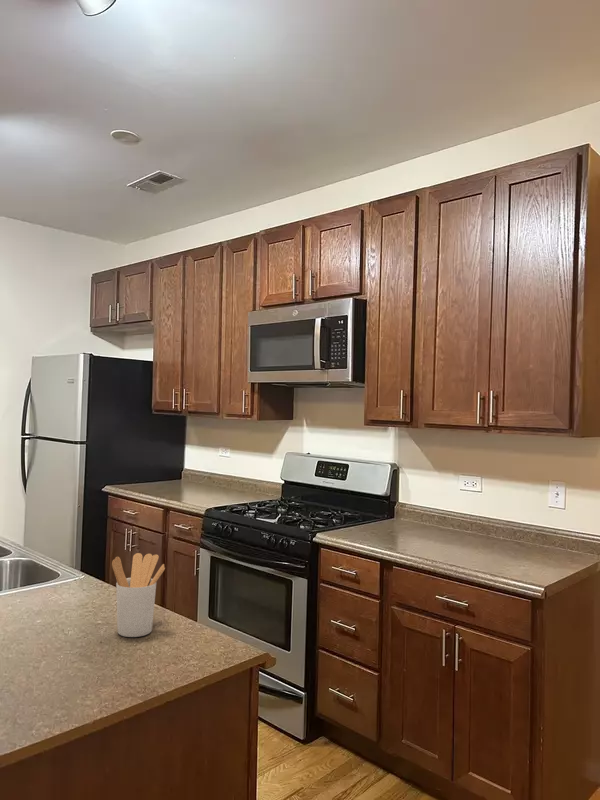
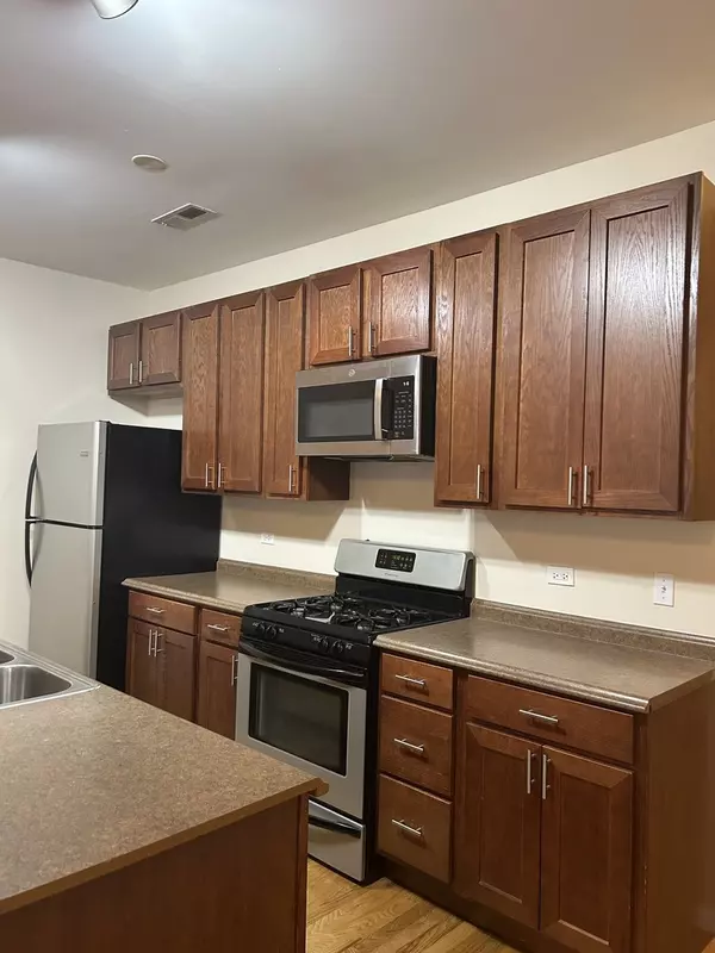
- utensil holder [111,552,166,638]
